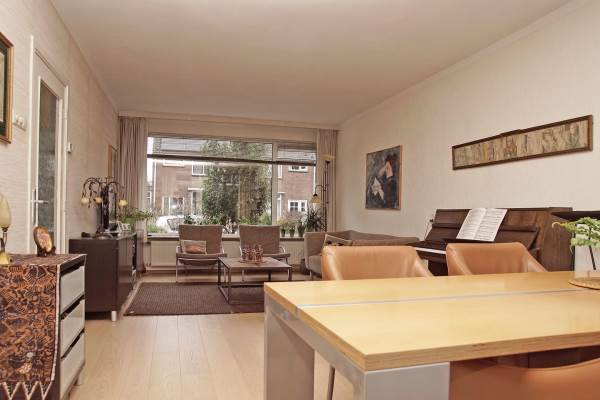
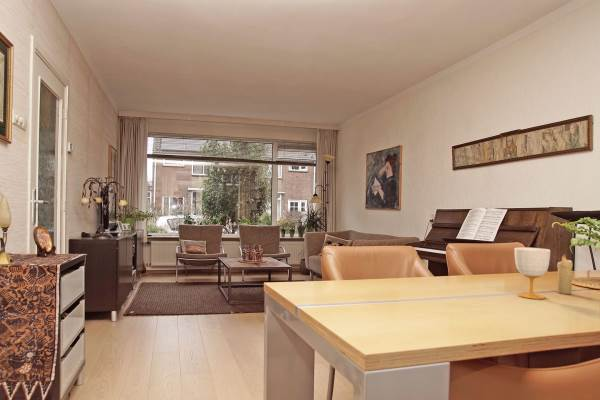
+ cup [513,247,551,300]
+ candle [556,254,574,295]
